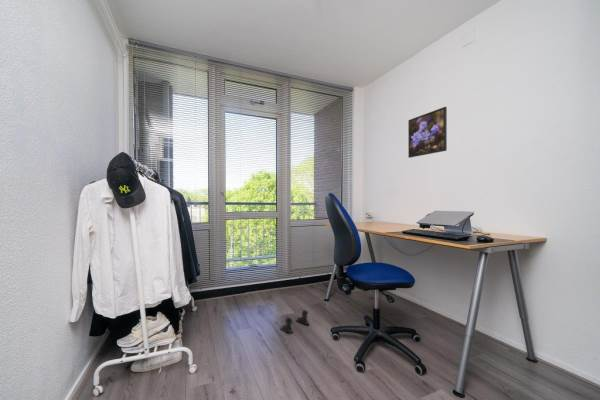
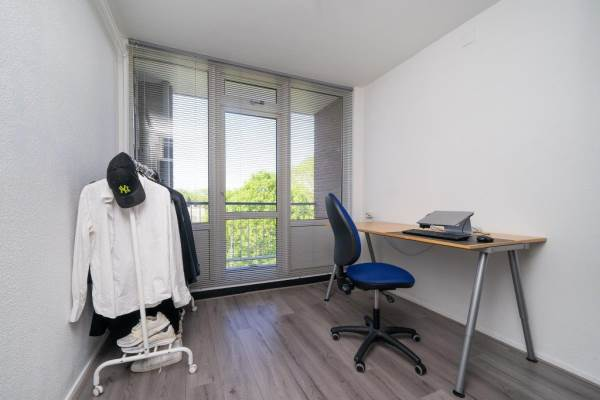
- boots [279,309,310,336]
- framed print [407,106,448,159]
